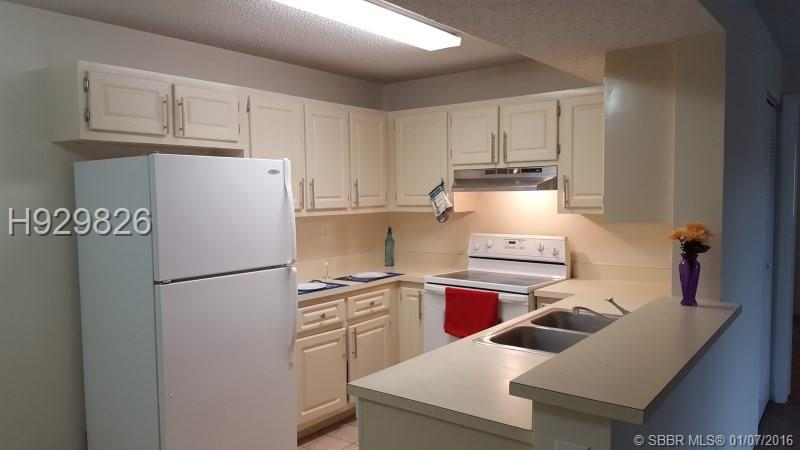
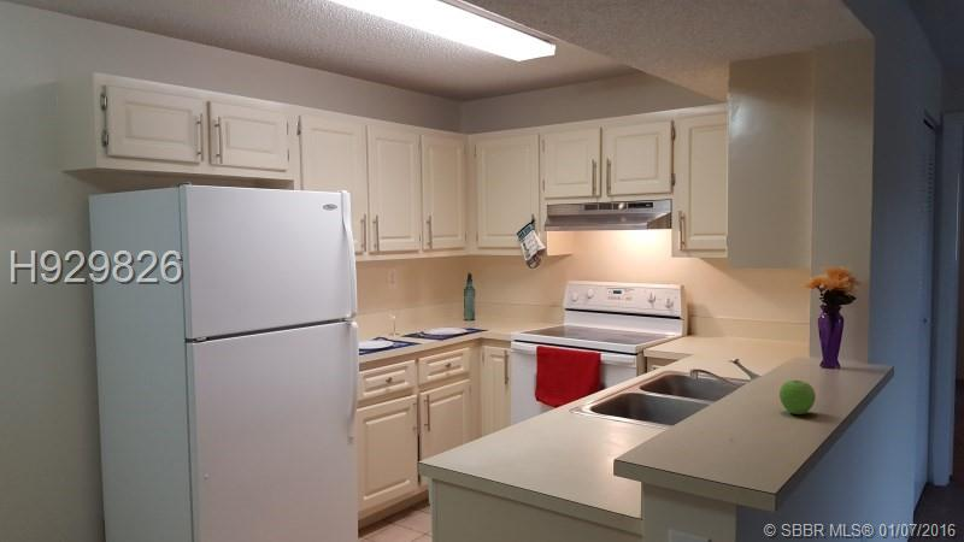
+ fruit [778,379,817,416]
